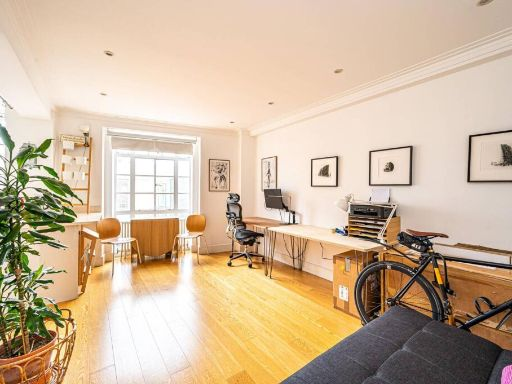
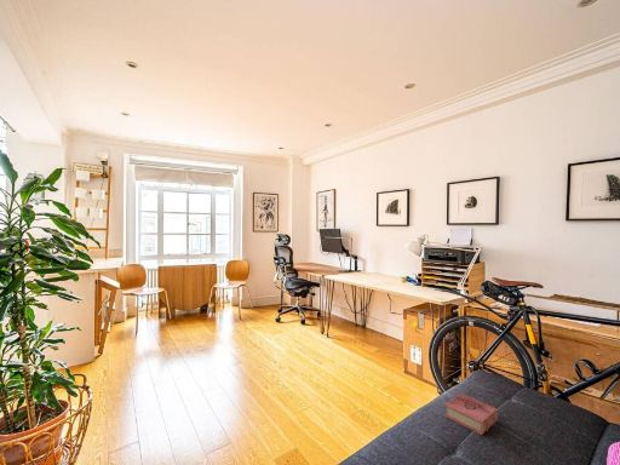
+ book [444,392,499,436]
